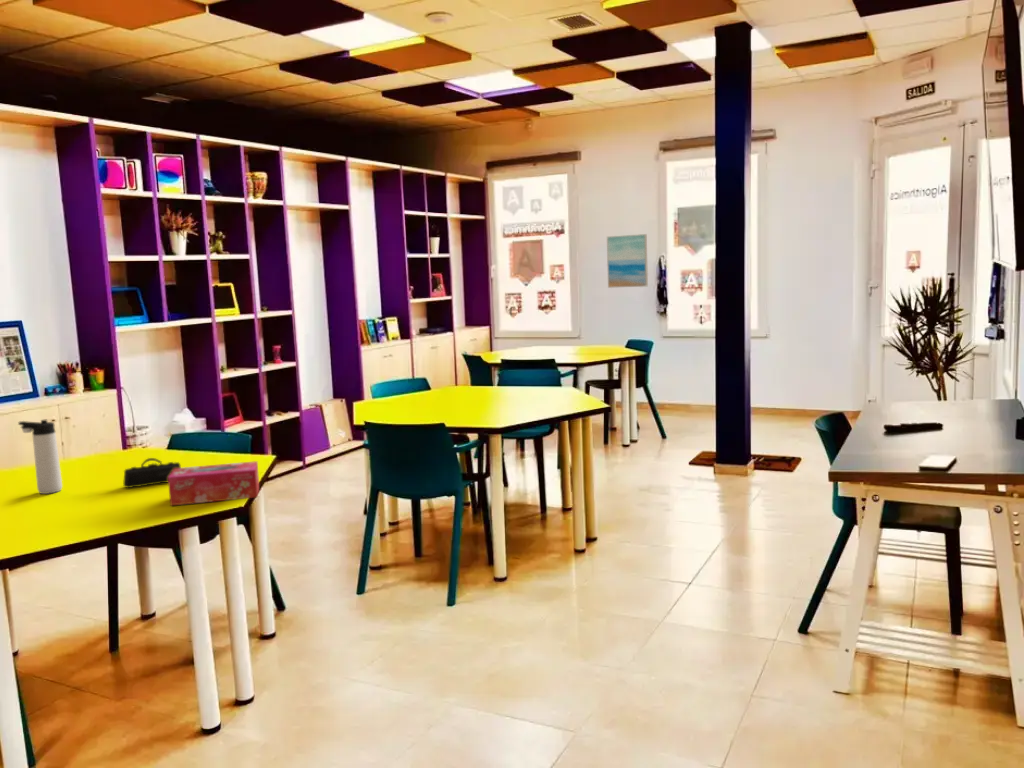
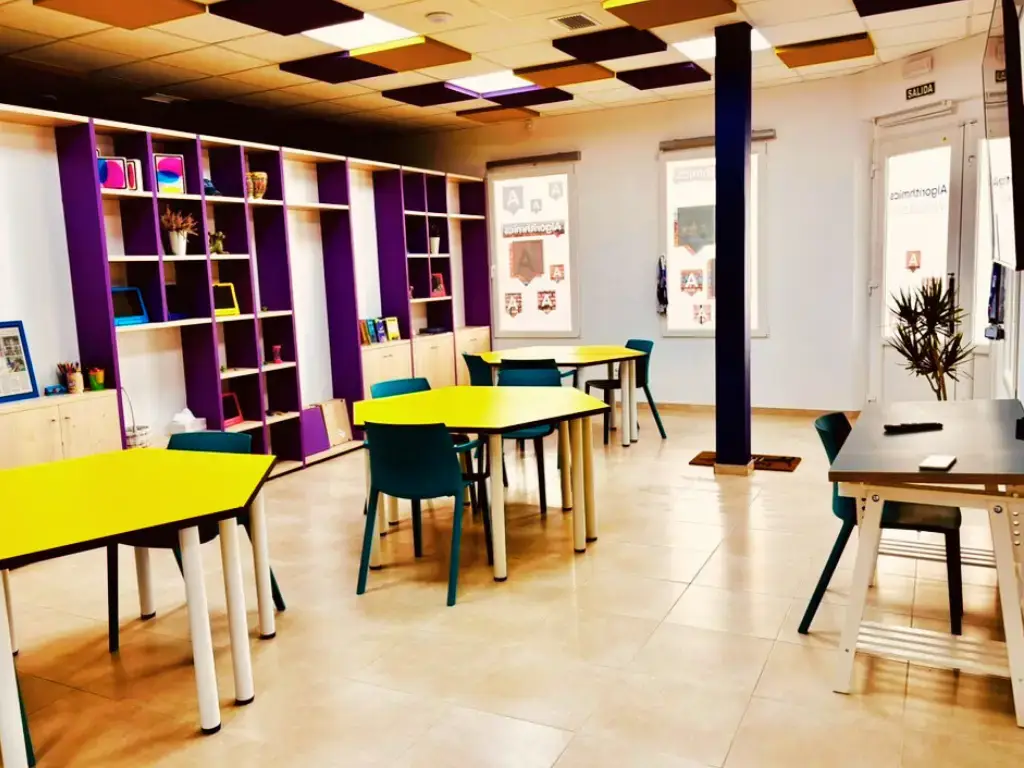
- thermos bottle [17,419,63,495]
- tissue box [167,460,260,507]
- pencil case [122,457,182,489]
- wall art [606,233,649,289]
